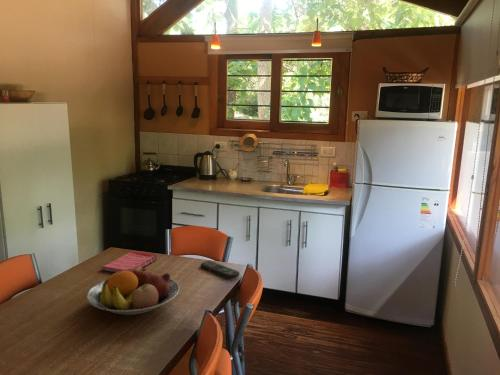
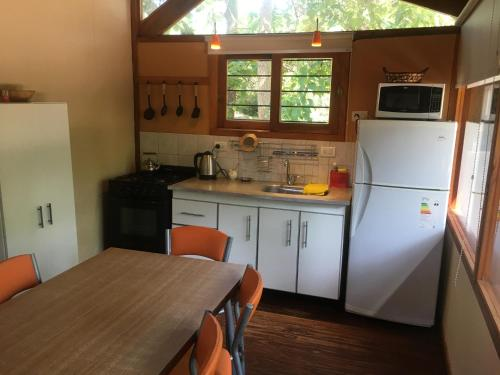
- remote control [200,260,240,279]
- dish towel [100,250,158,273]
- fruit bowl [85,265,180,316]
